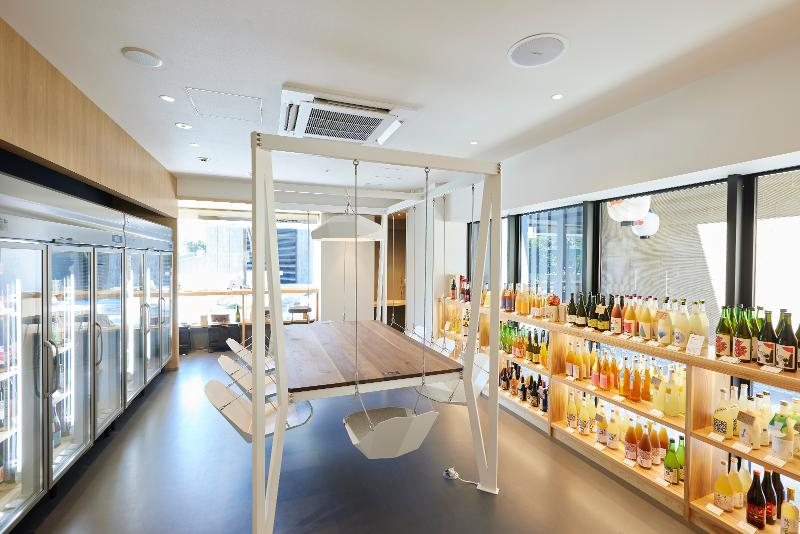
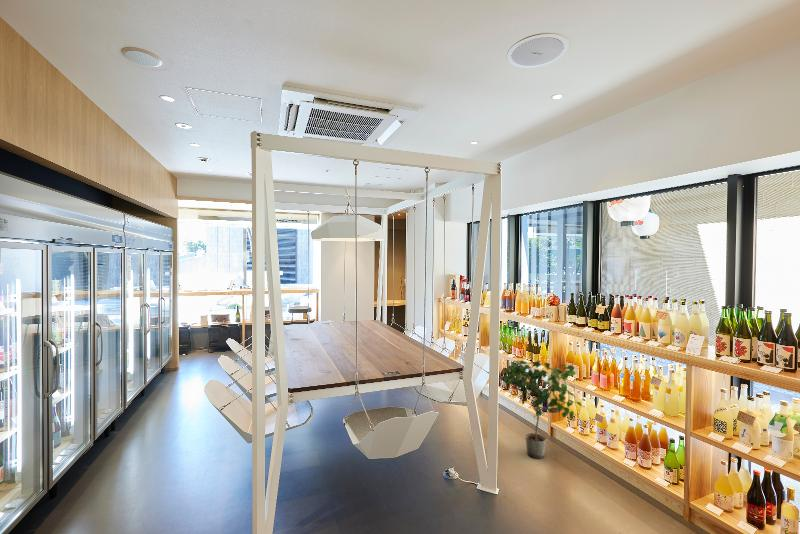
+ potted plant [498,359,582,460]
